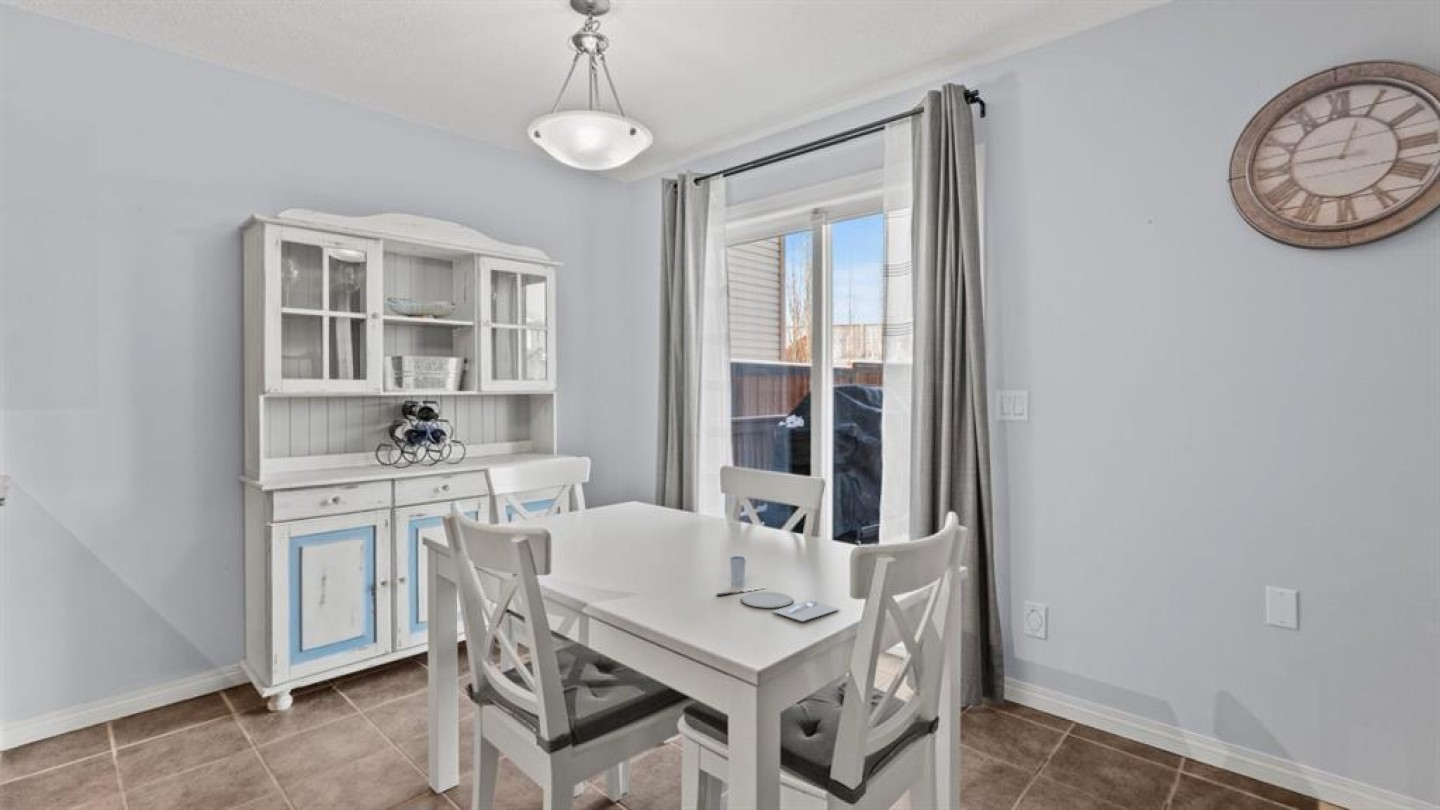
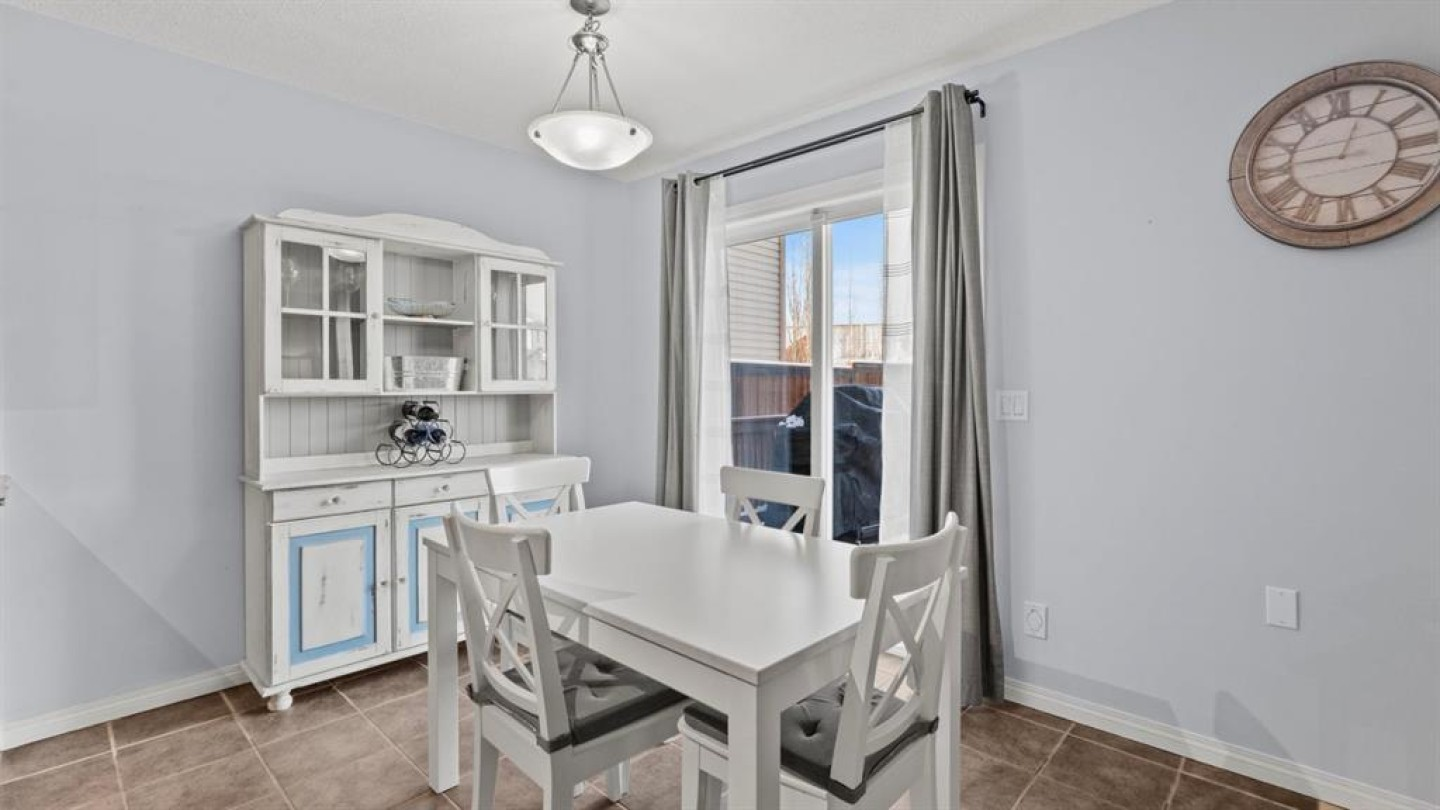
- placemat [715,555,840,622]
